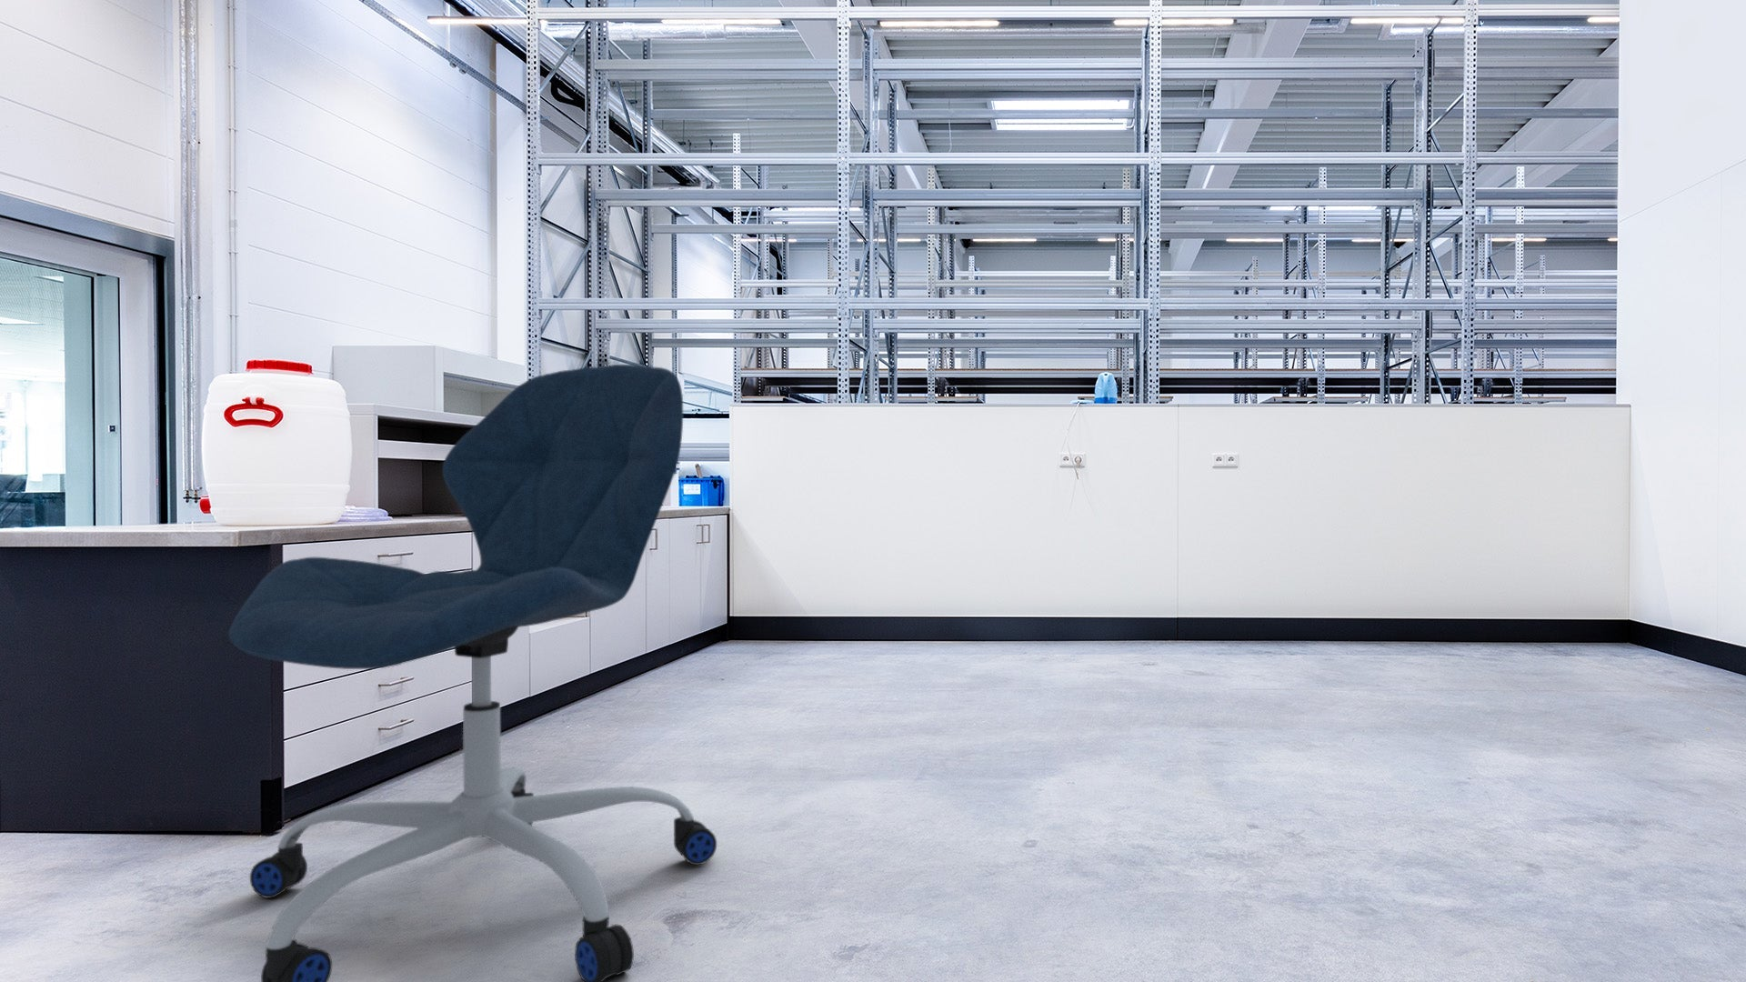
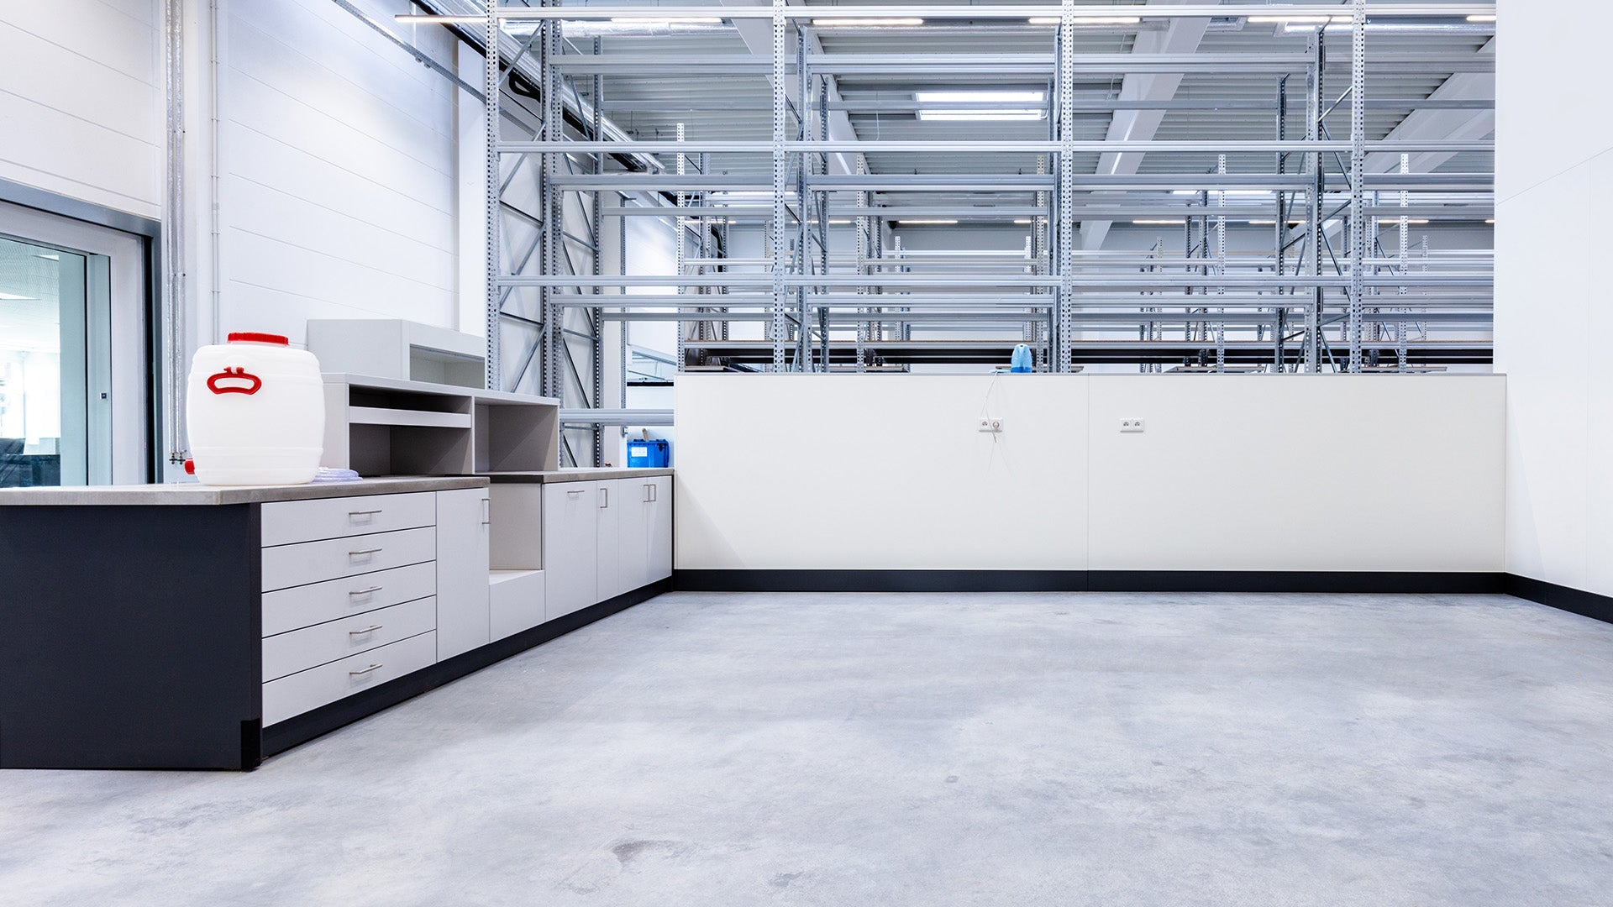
- office chair [228,363,717,982]
